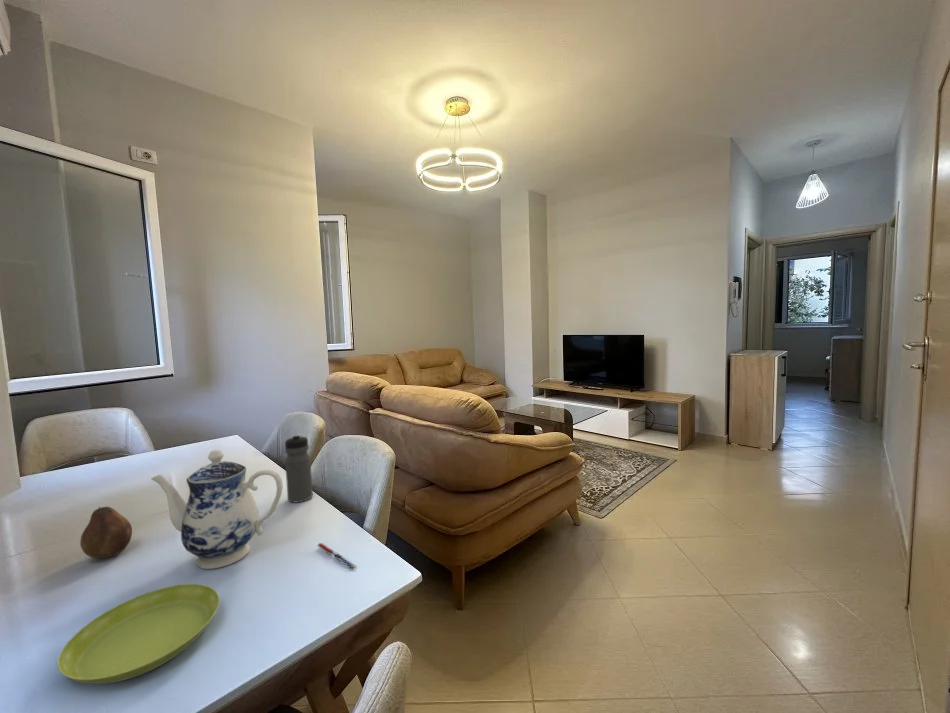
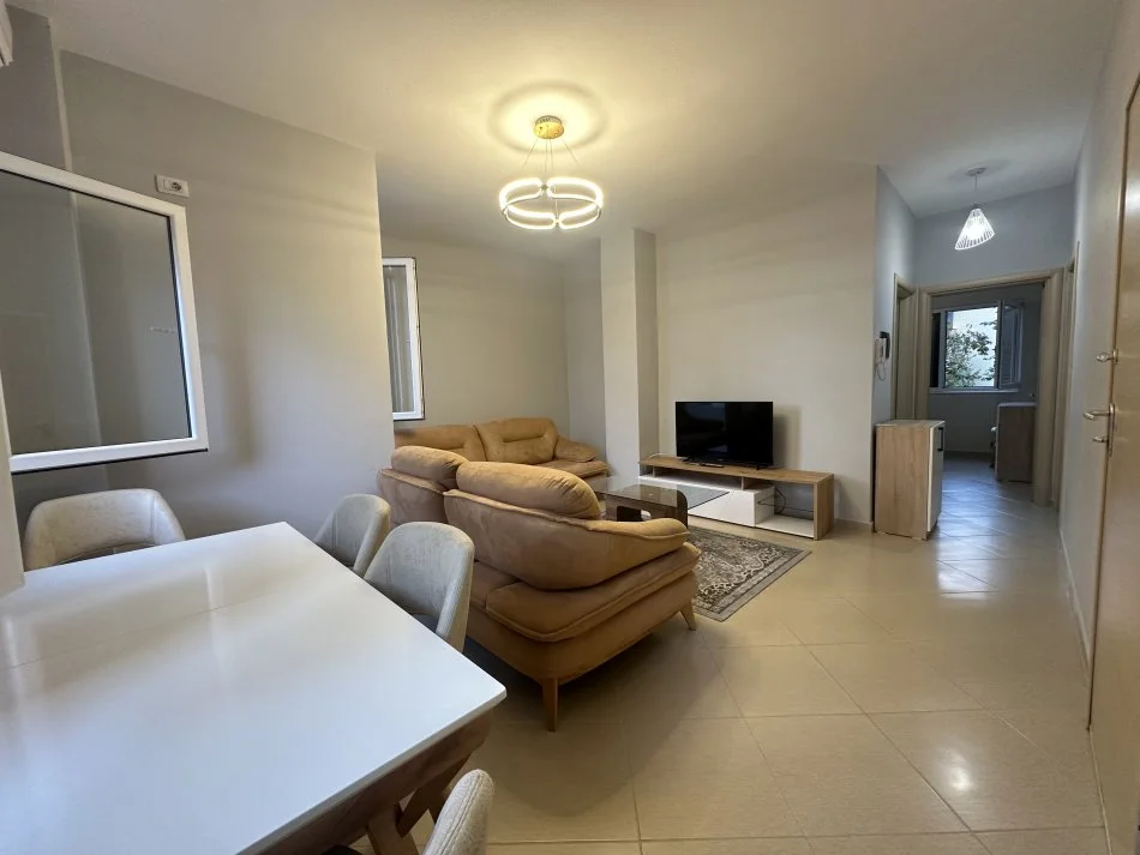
- saucer [56,583,220,685]
- fruit [79,506,133,559]
- water bottle [284,433,314,503]
- pen [316,542,357,570]
- teapot [150,448,284,570]
